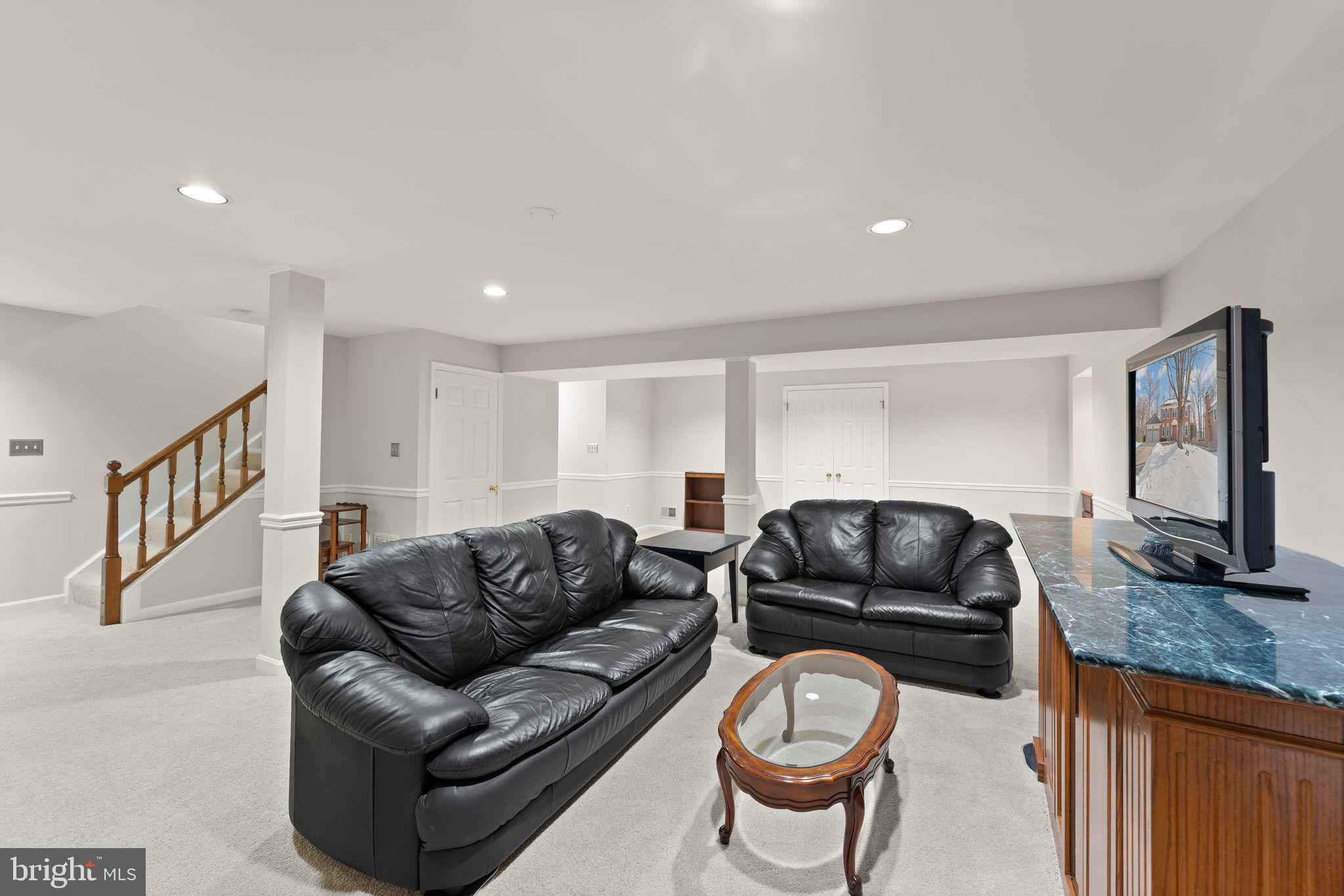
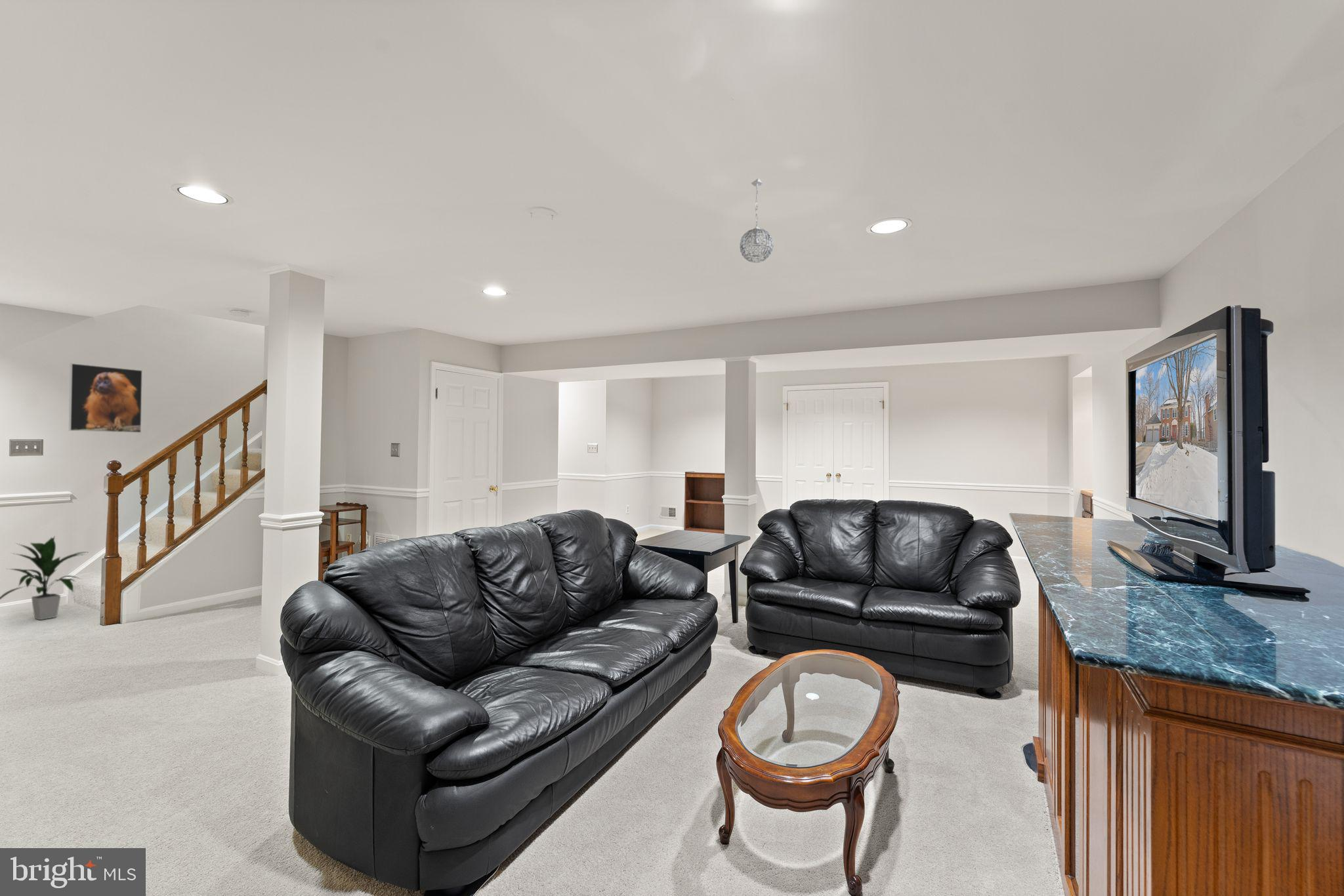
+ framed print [68,363,143,434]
+ pendant light [740,178,774,263]
+ indoor plant [0,535,88,621]
